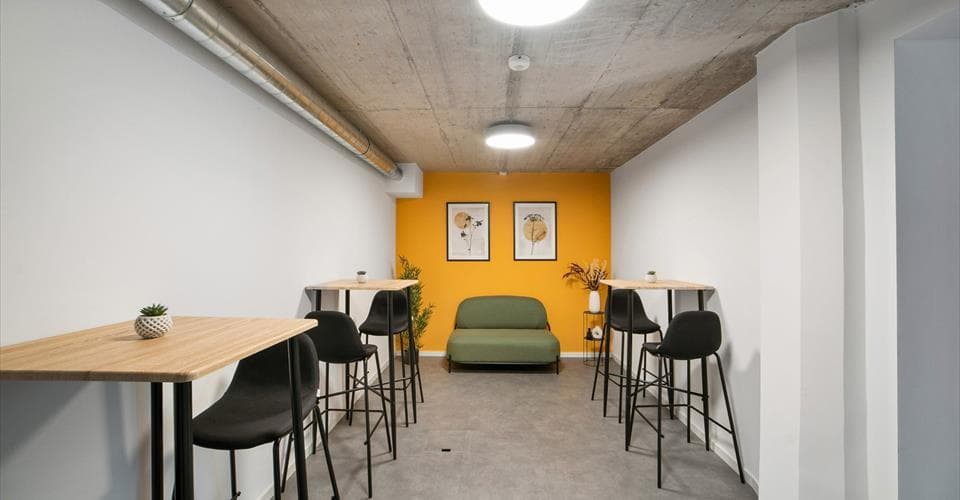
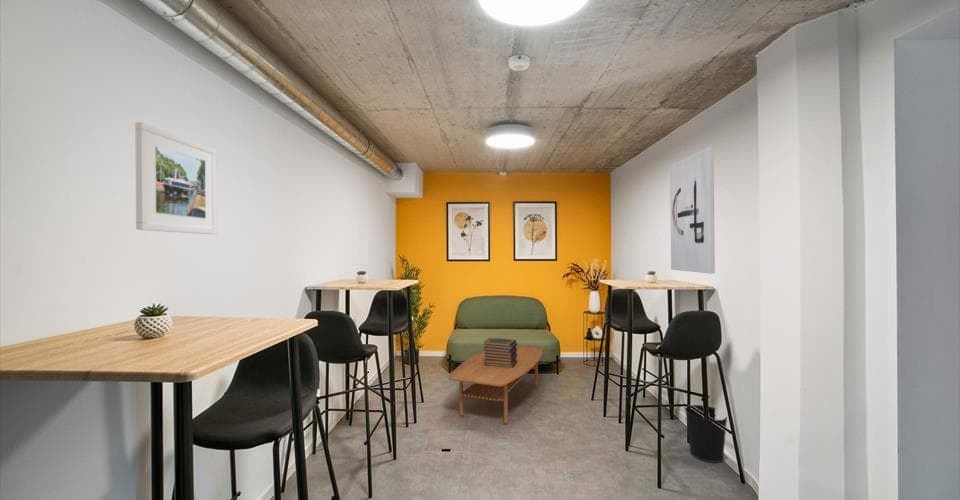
+ wall art [669,146,716,275]
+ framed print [134,121,218,235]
+ book stack [482,337,518,368]
+ coffee table [448,344,545,425]
+ wastebasket [684,404,729,464]
